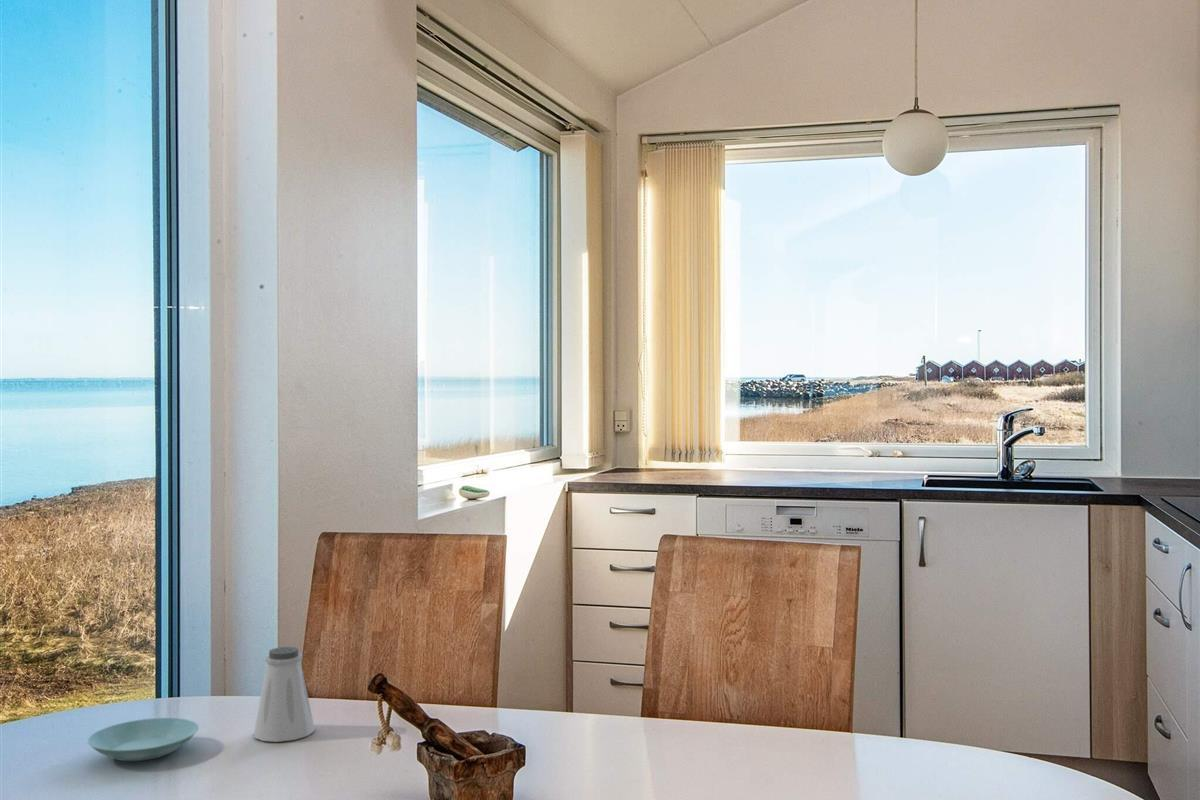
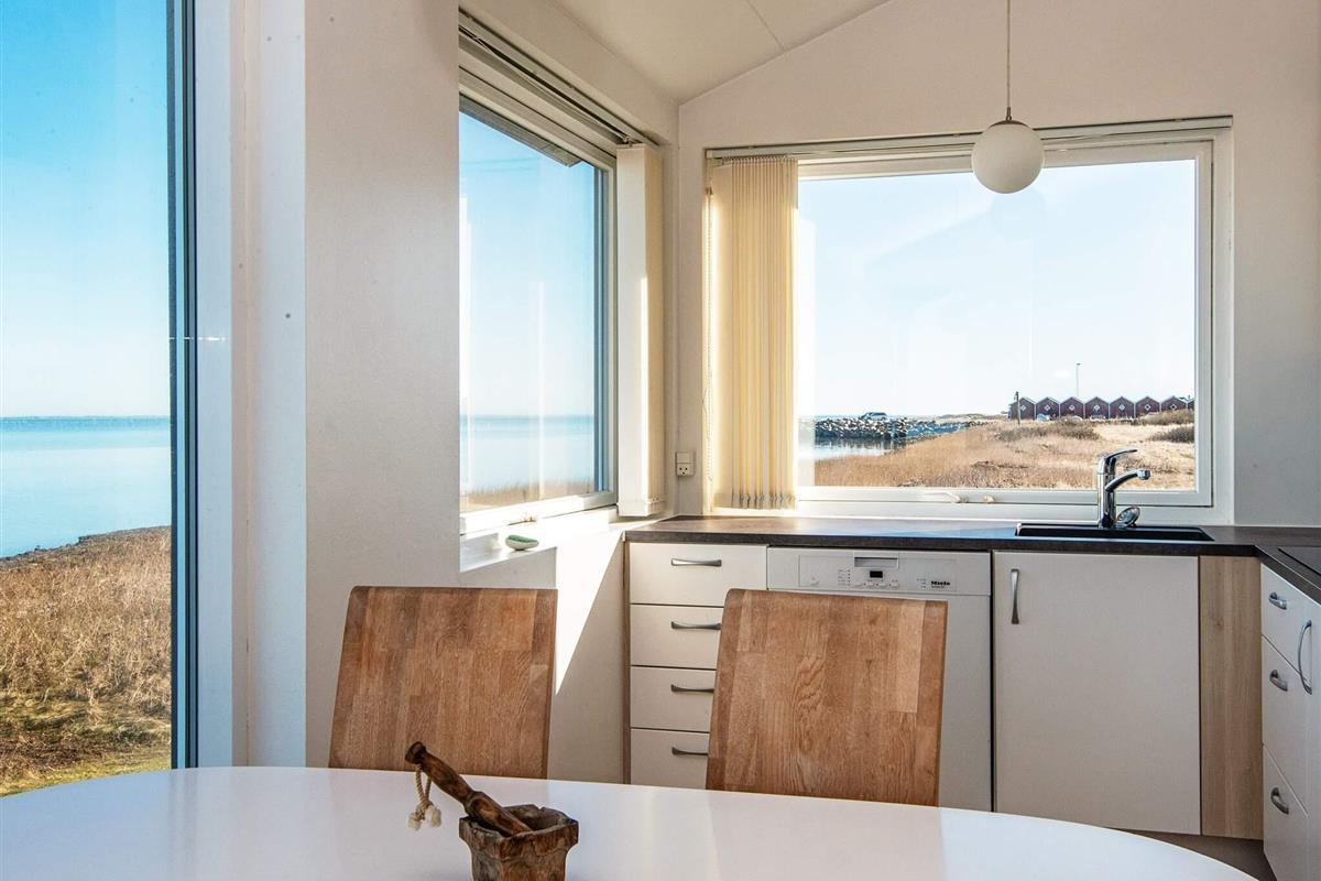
- saucer [87,717,200,762]
- saltshaker [253,646,316,743]
